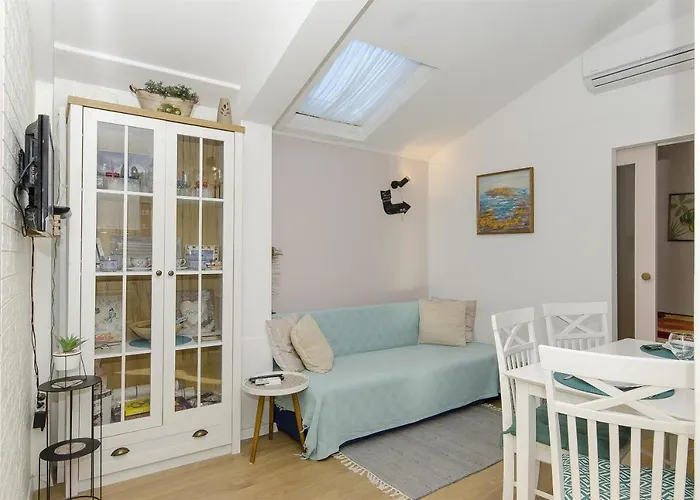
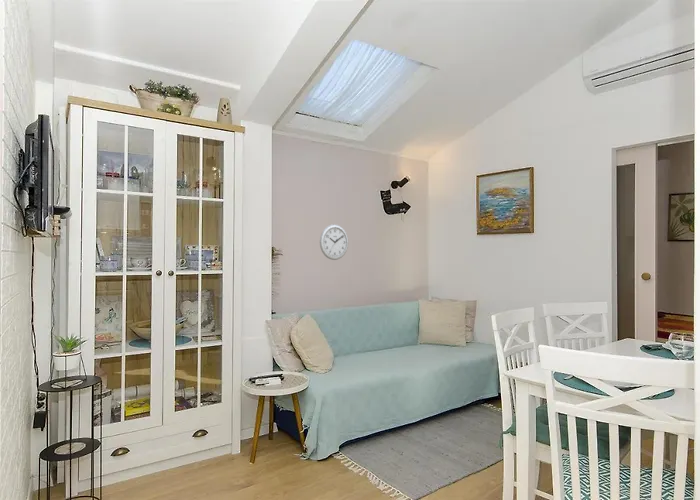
+ wall clock [319,223,349,261]
